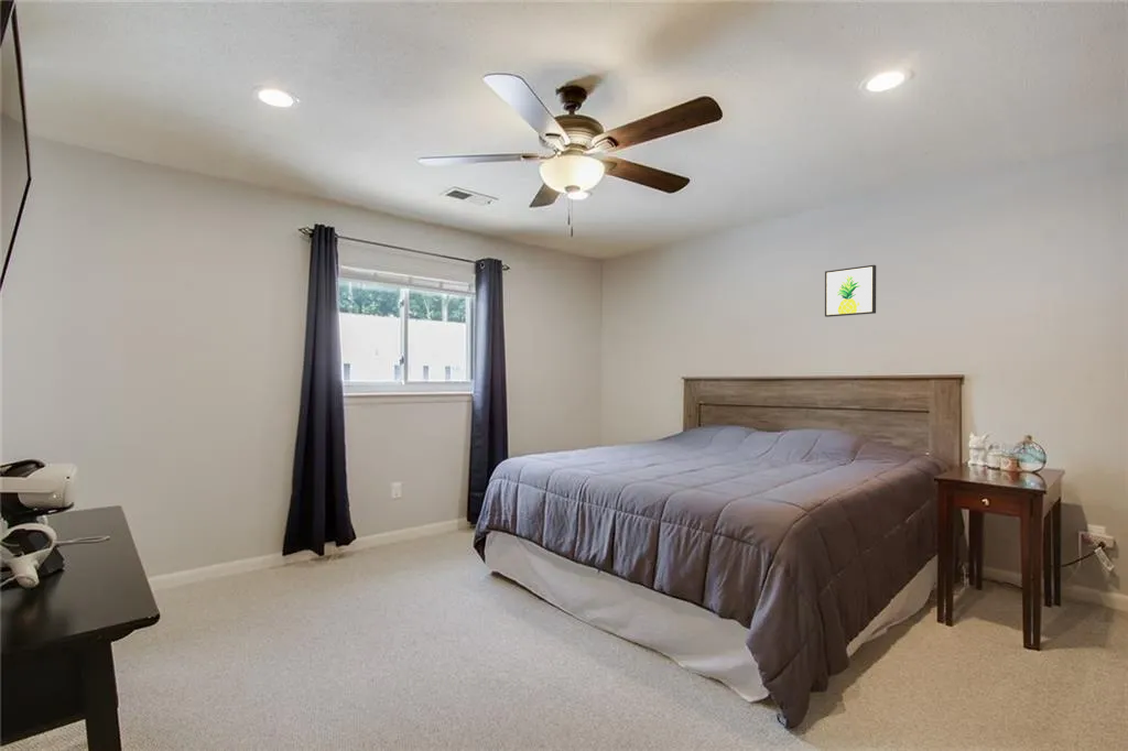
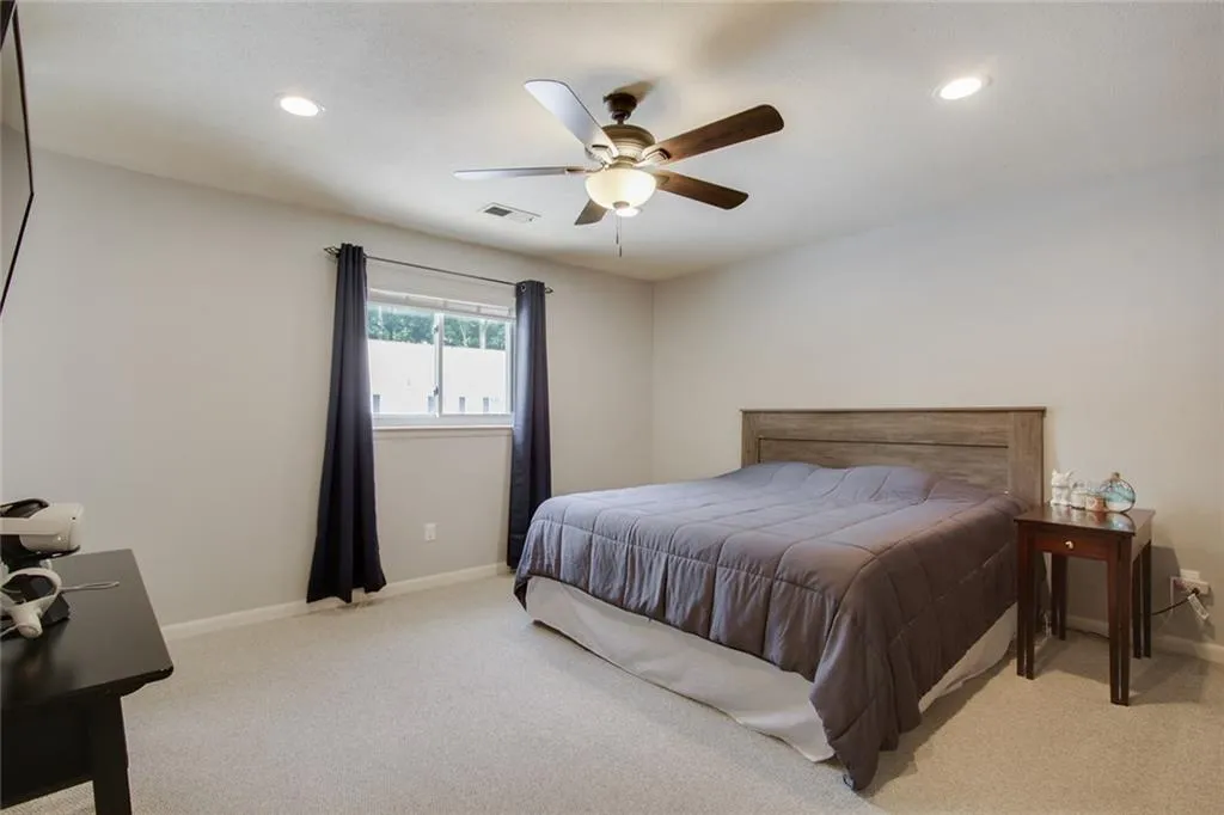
- wall art [824,264,877,318]
